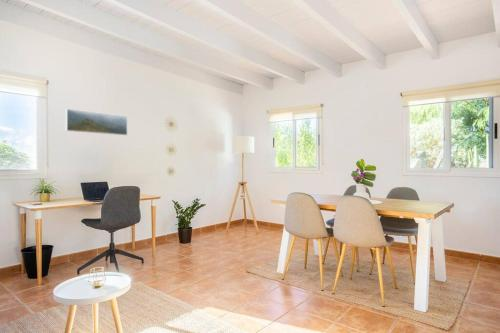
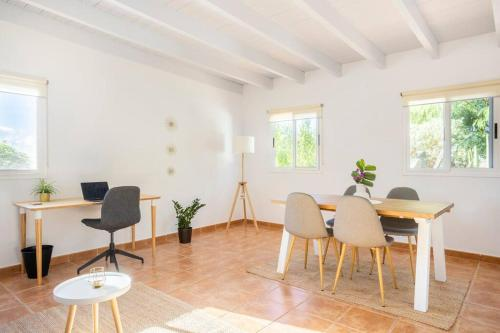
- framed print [64,108,128,136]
